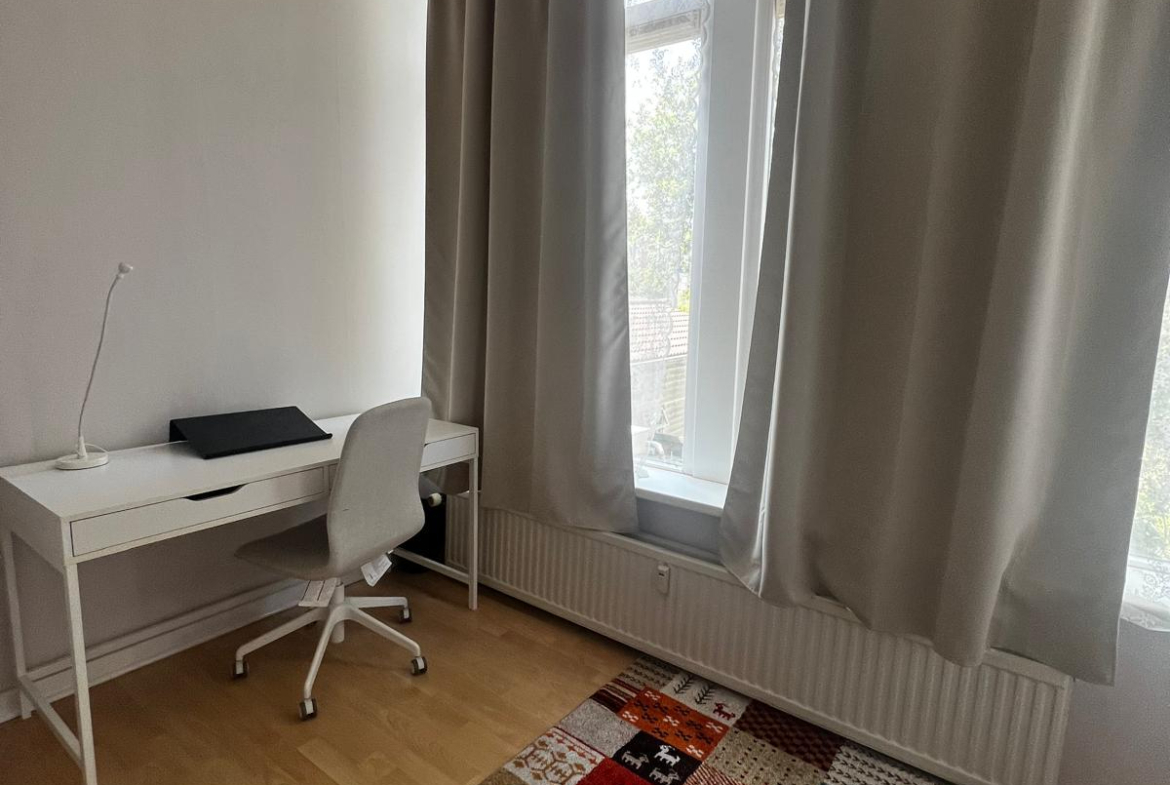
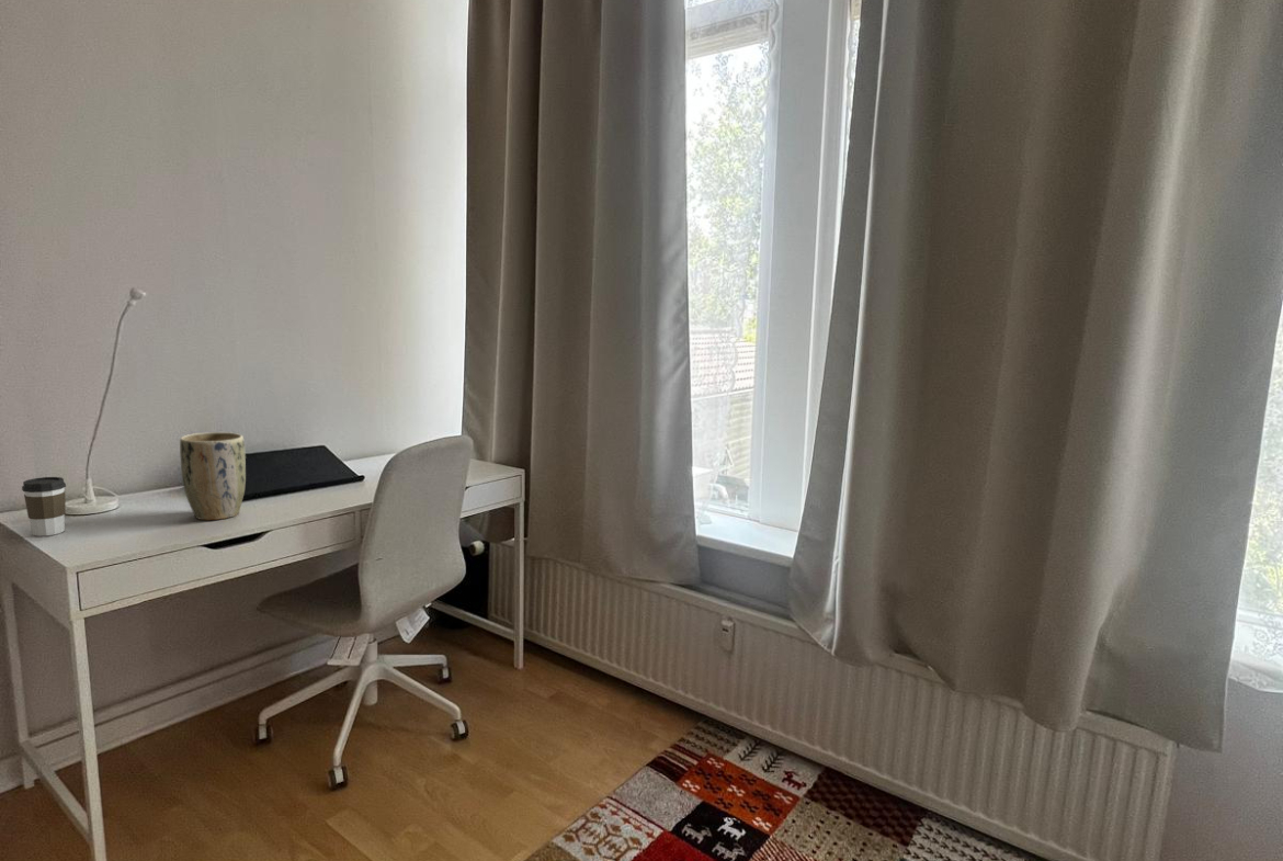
+ plant pot [179,431,247,521]
+ coffee cup [21,476,67,537]
